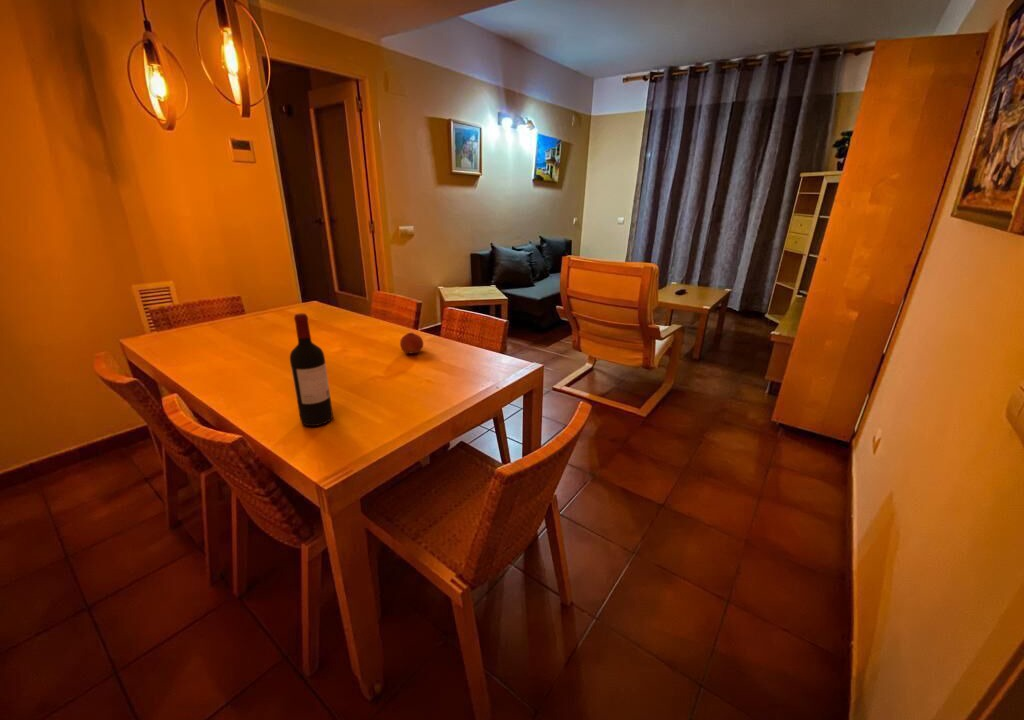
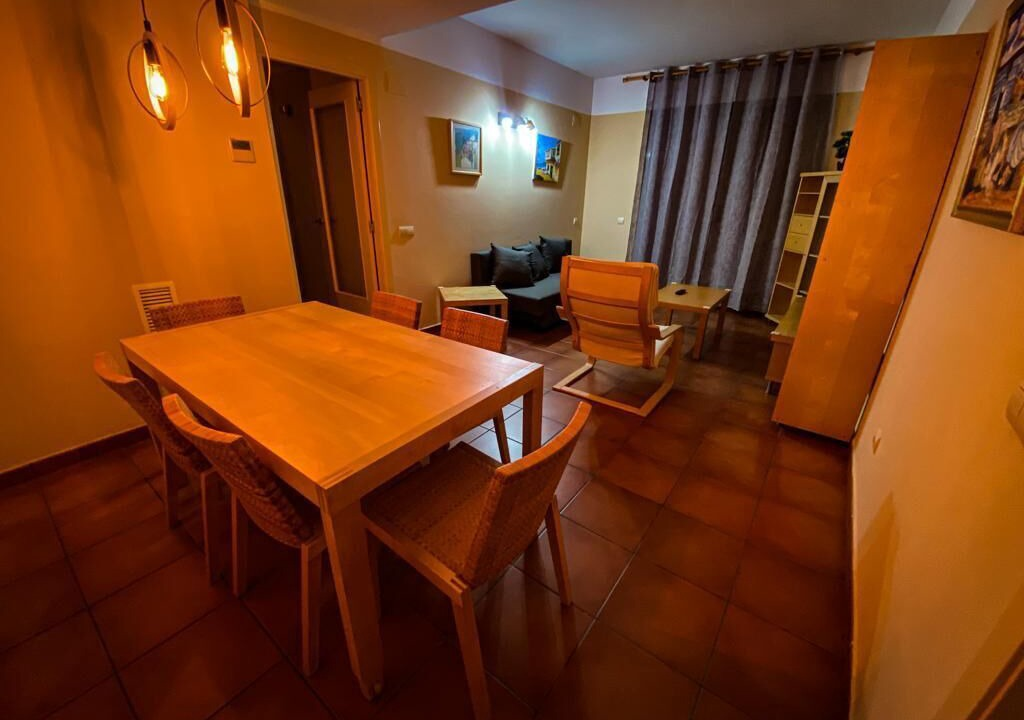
- wine bottle [289,312,334,427]
- fruit [399,332,424,354]
